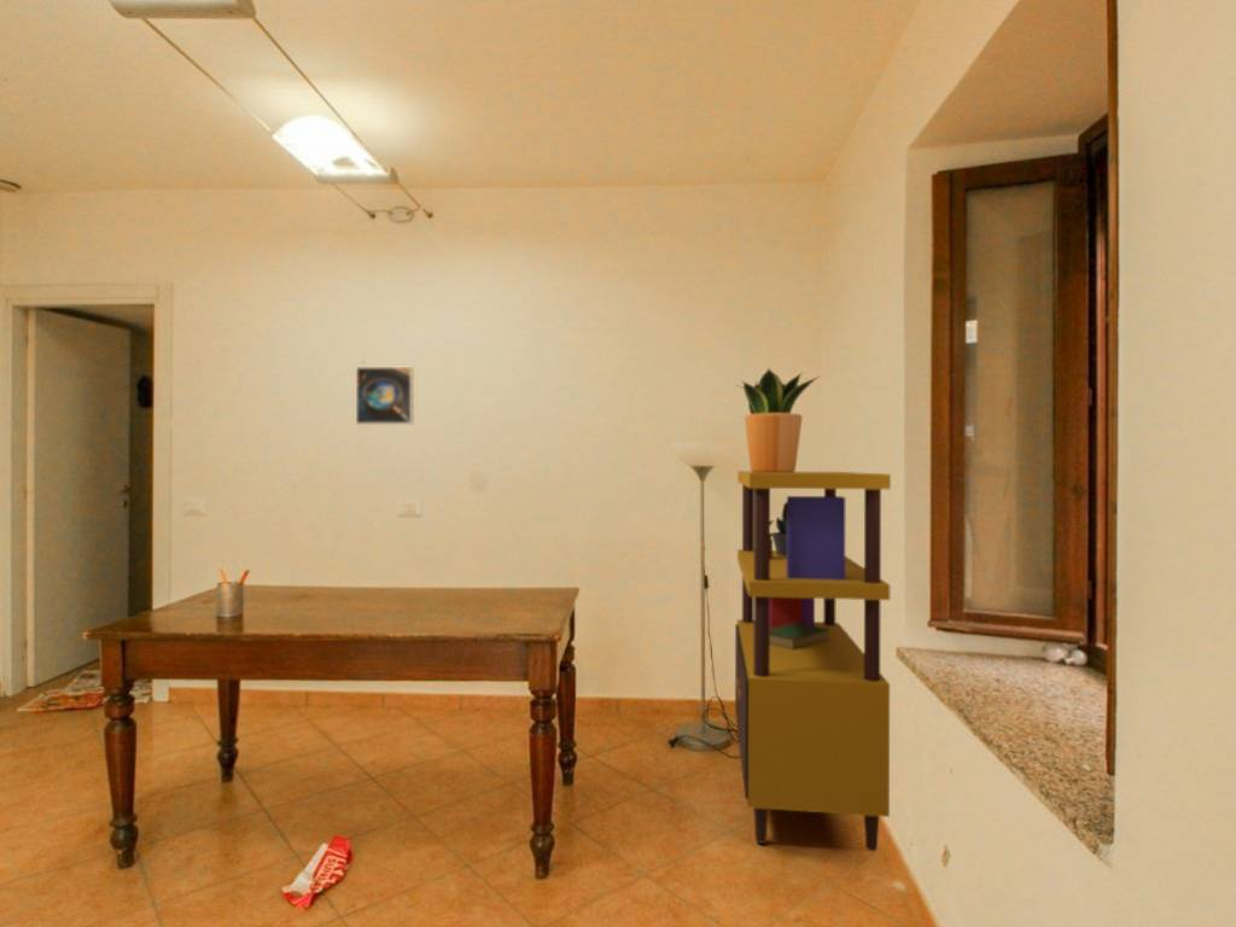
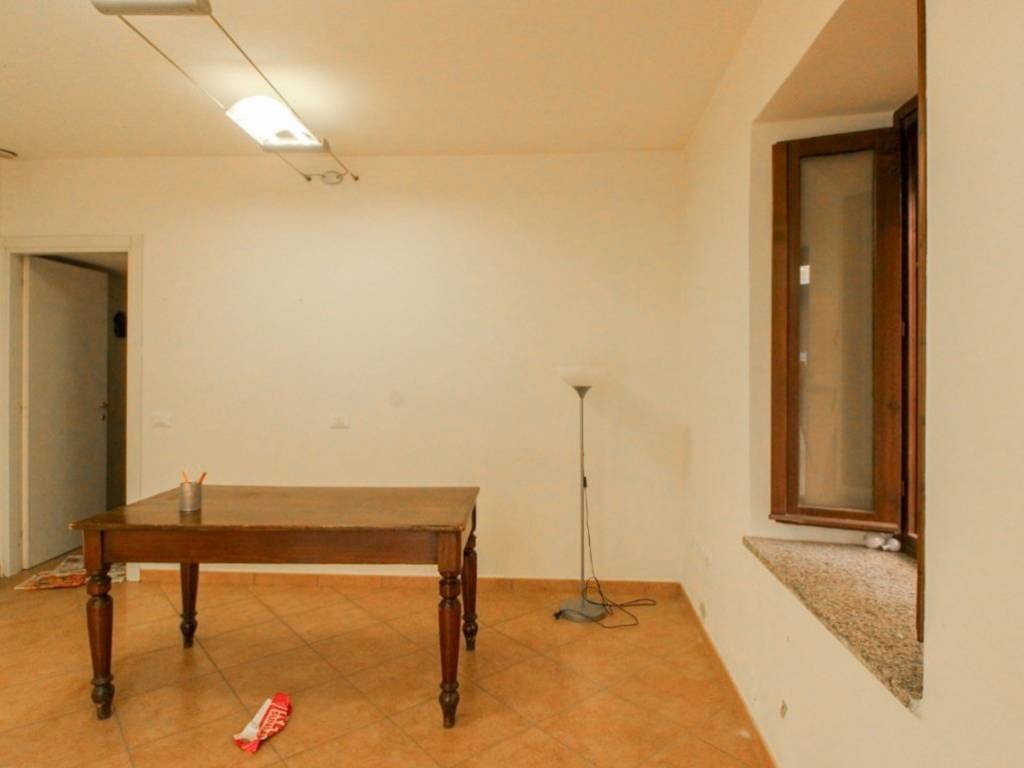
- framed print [355,366,415,426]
- potted plant [735,367,821,473]
- bookcase [734,470,892,852]
